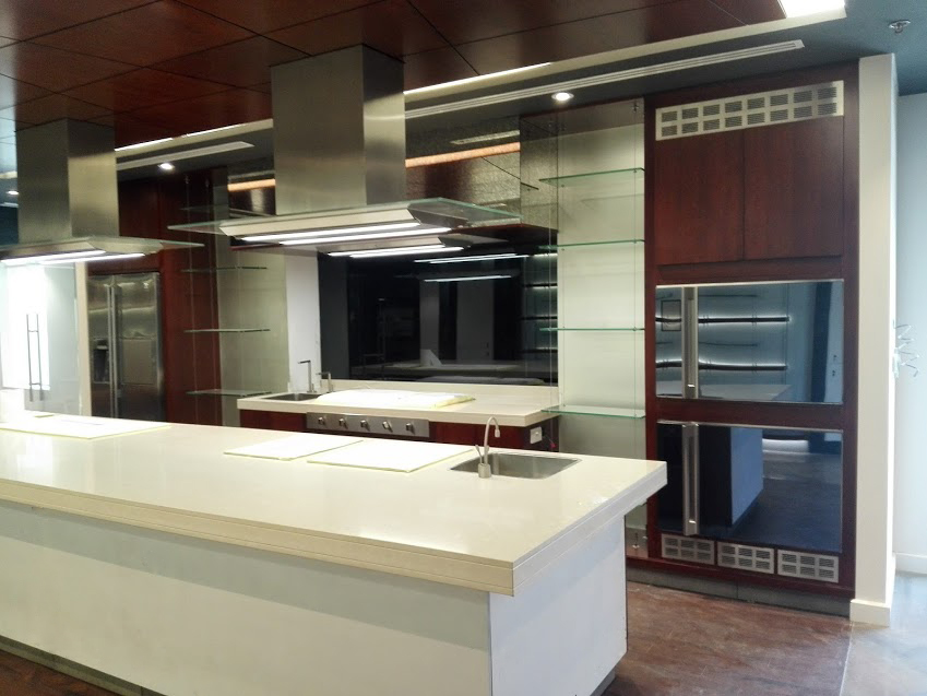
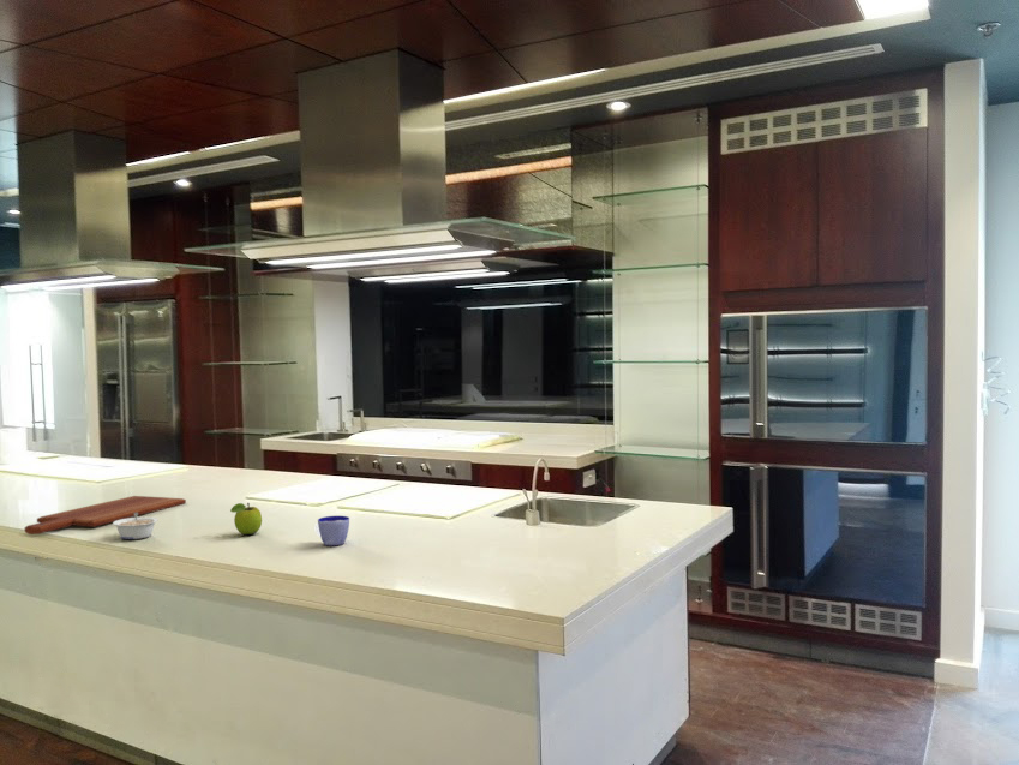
+ cutting board [23,495,187,536]
+ cup [314,515,350,546]
+ legume [112,513,158,540]
+ fruit [229,502,263,536]
